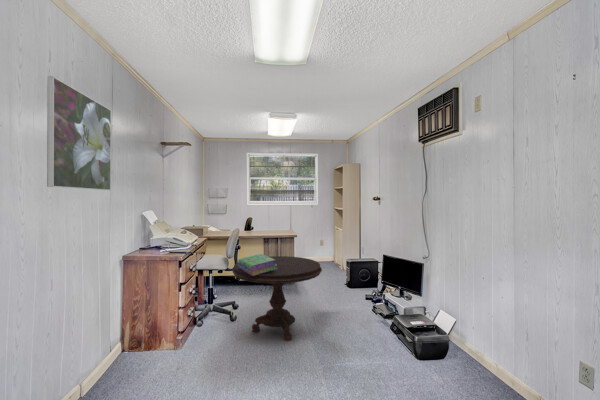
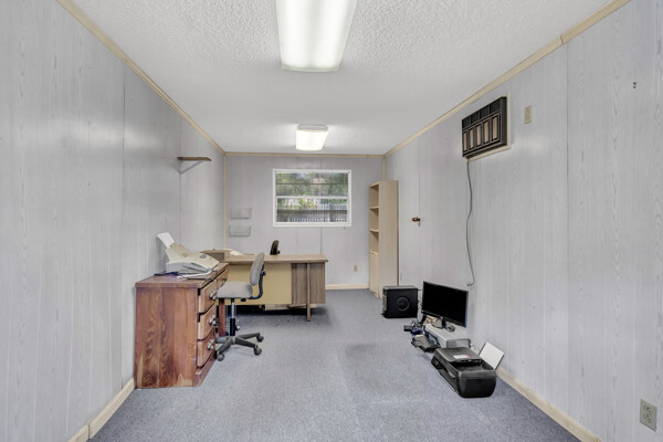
- stack of books [237,253,278,276]
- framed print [46,75,112,191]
- side table [232,255,323,342]
